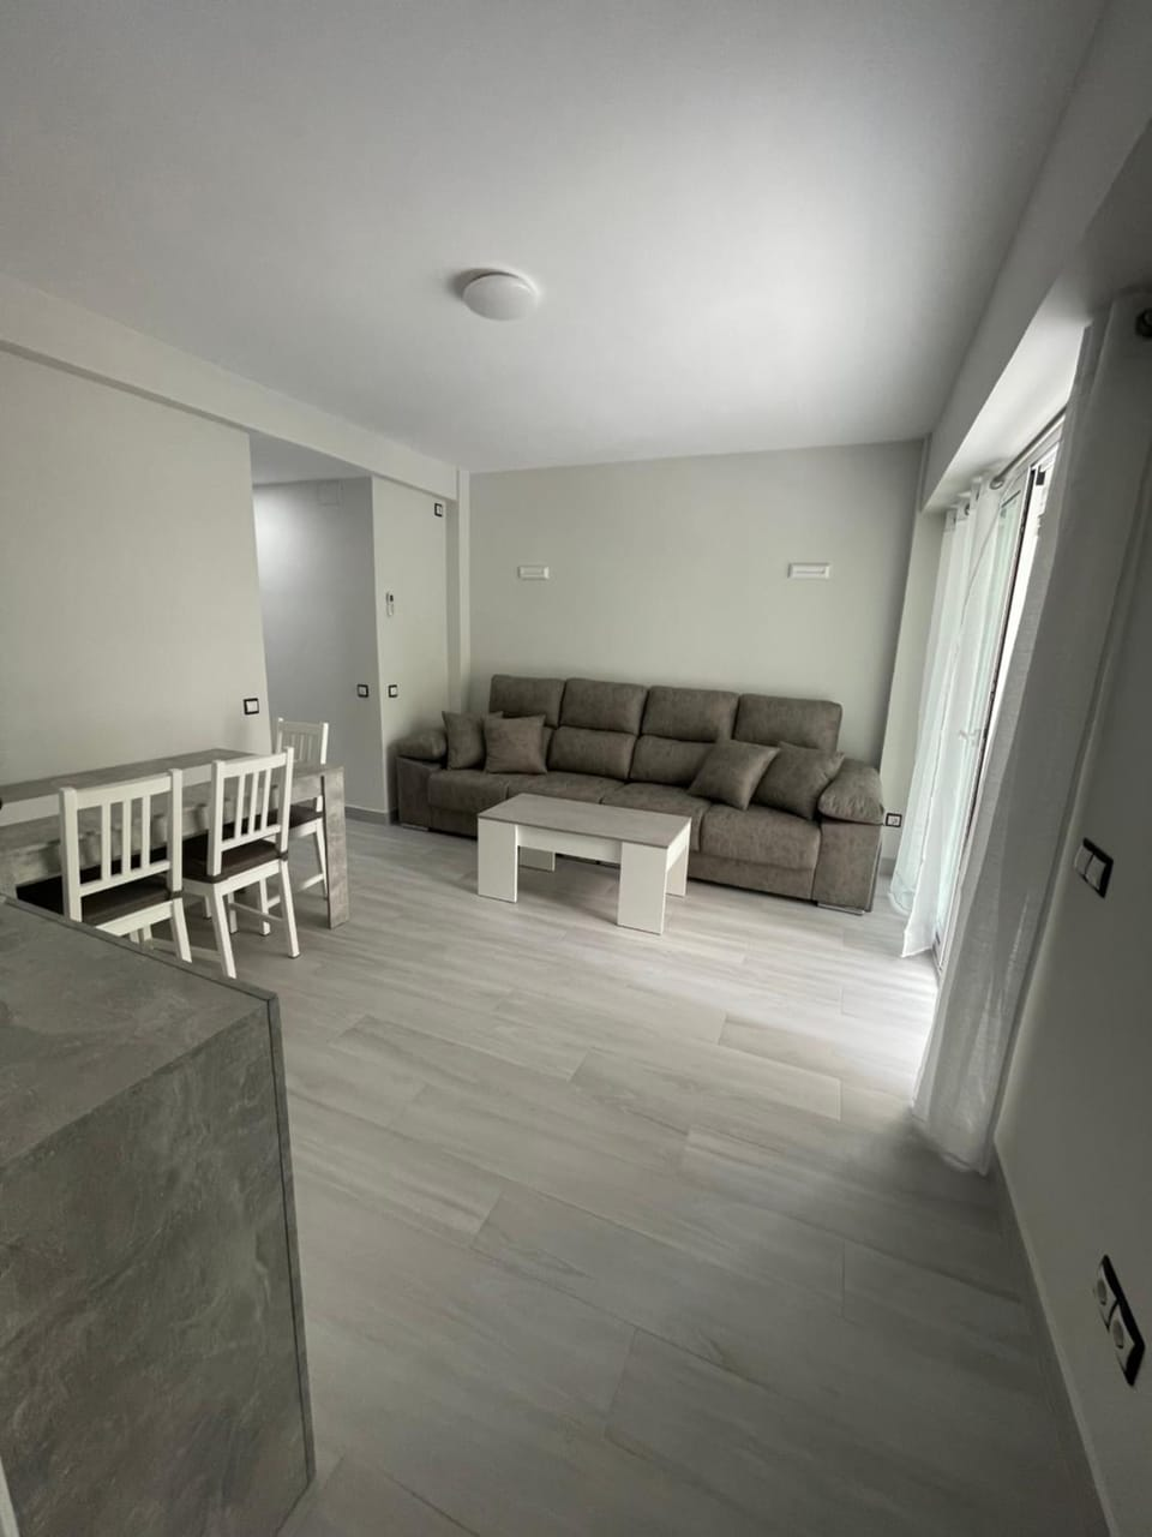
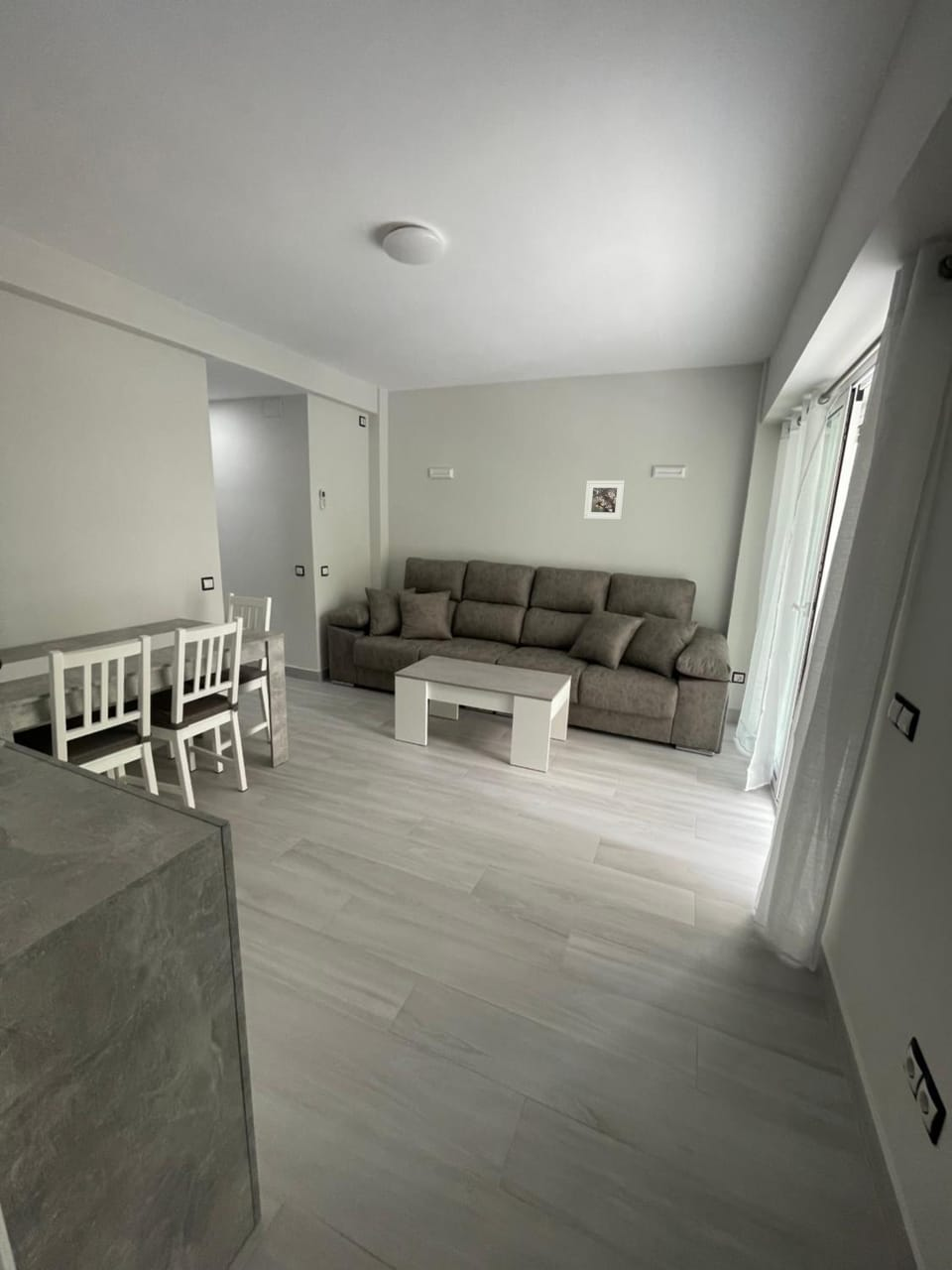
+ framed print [583,479,626,521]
